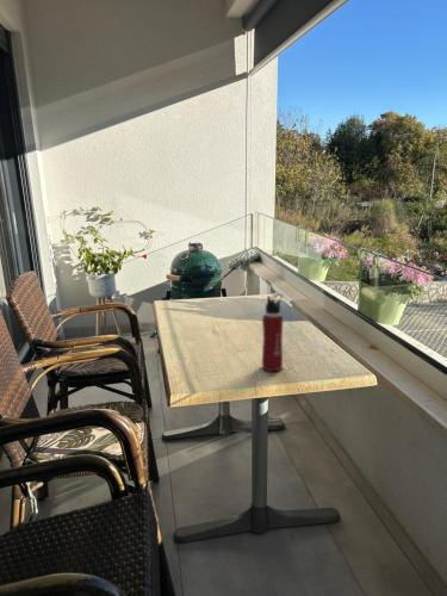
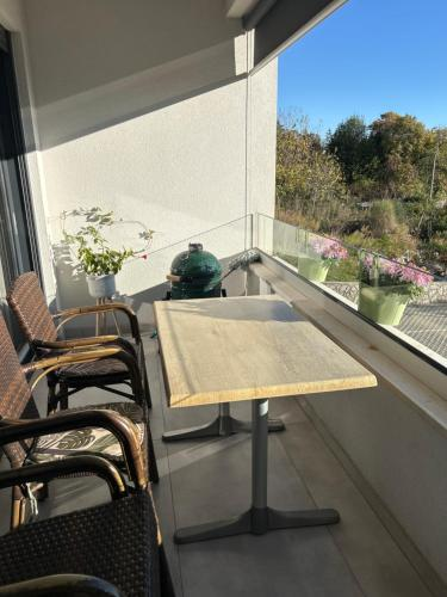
- water bottle [261,292,285,373]
